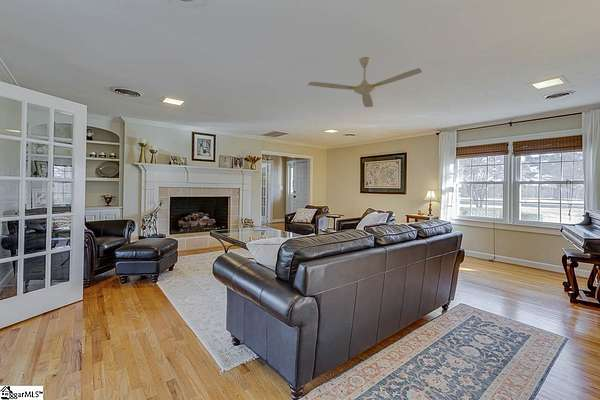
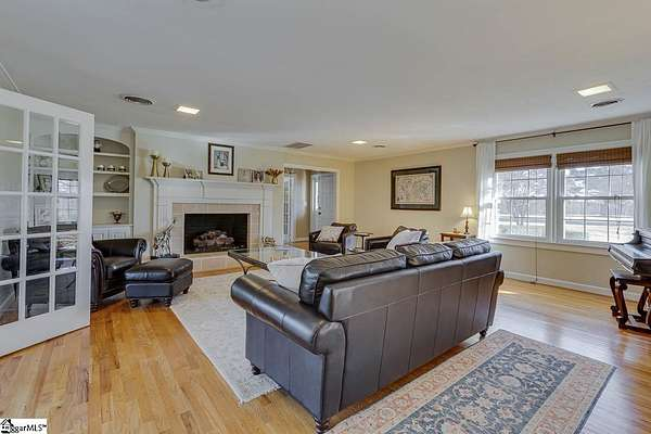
- ceiling fan [306,56,423,108]
